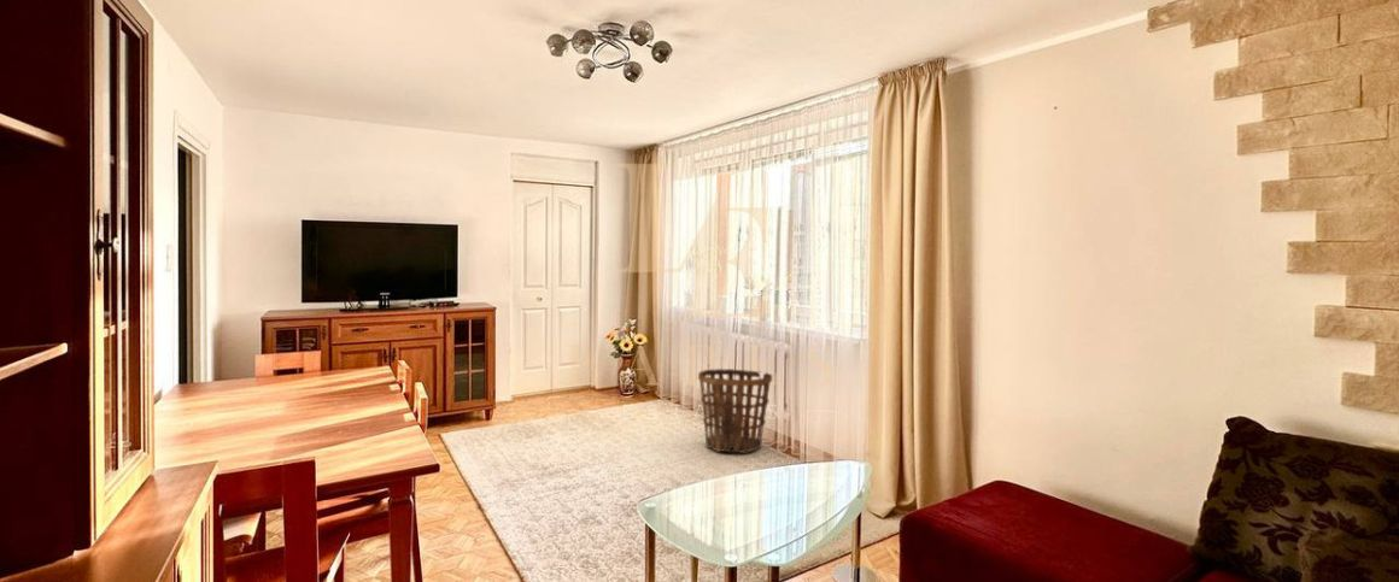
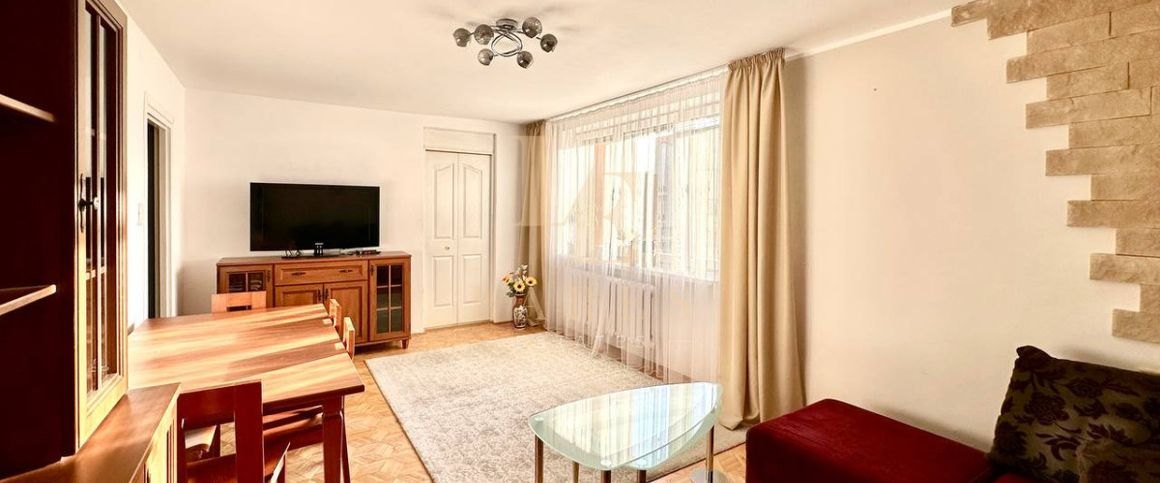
- basket [697,368,773,454]
